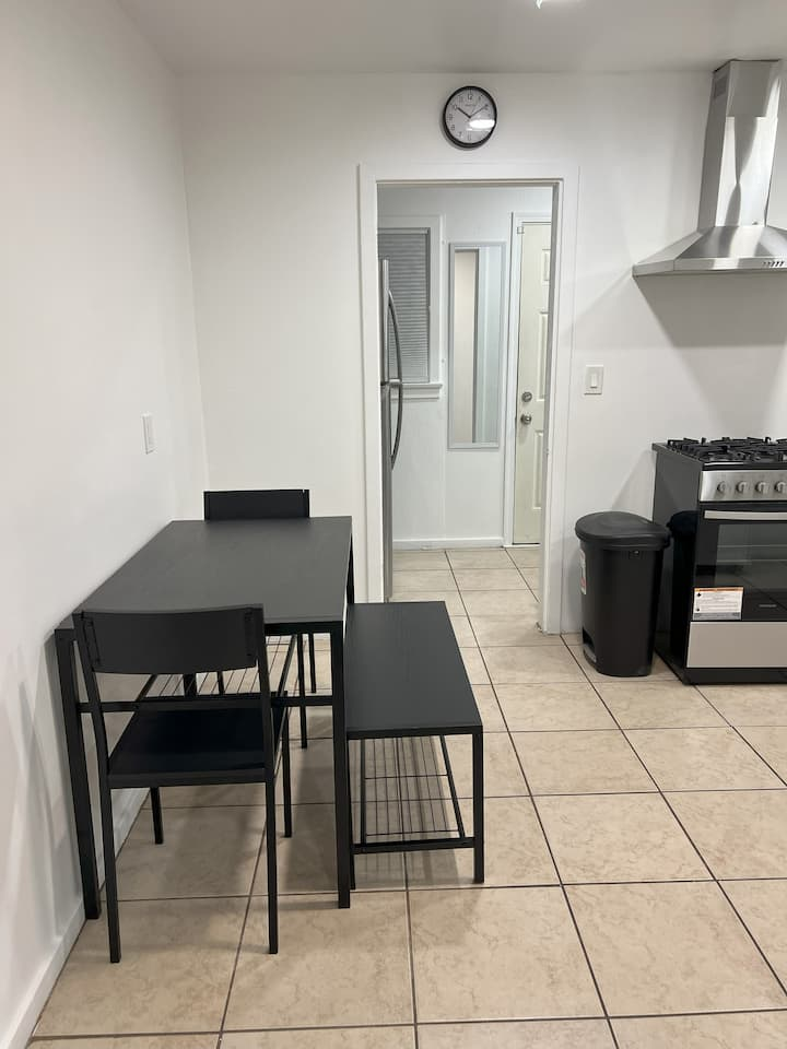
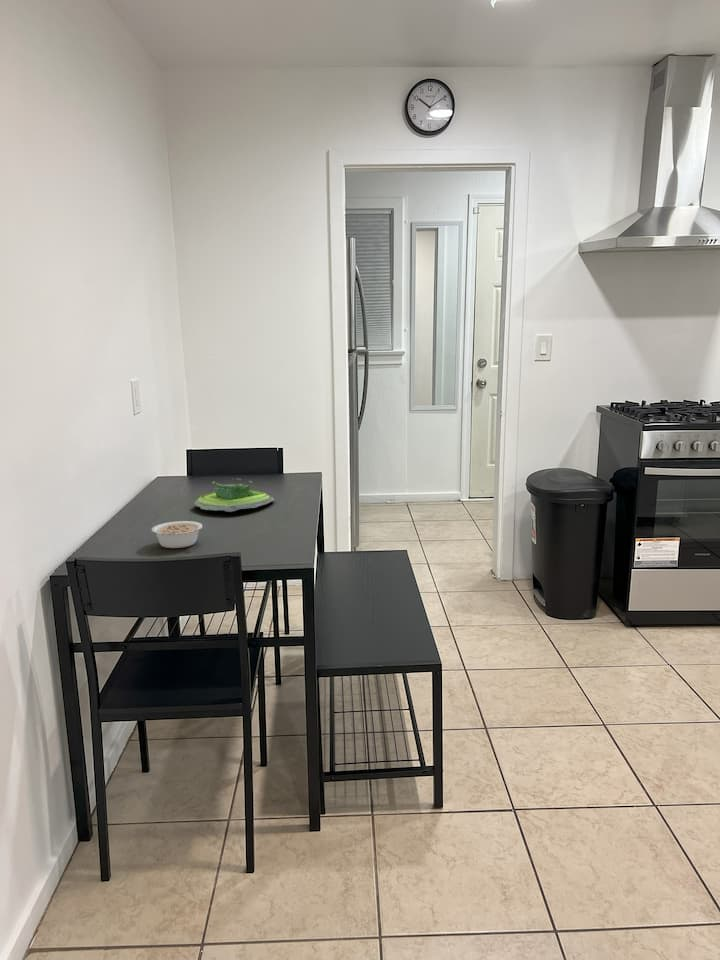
+ legume [151,520,206,549]
+ plant pot [193,478,275,513]
